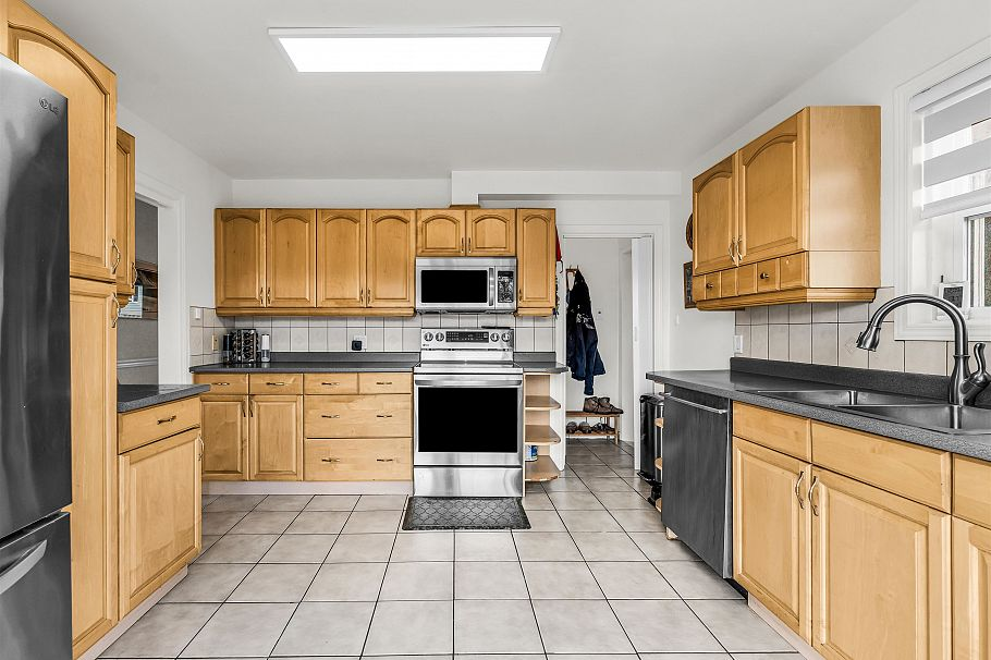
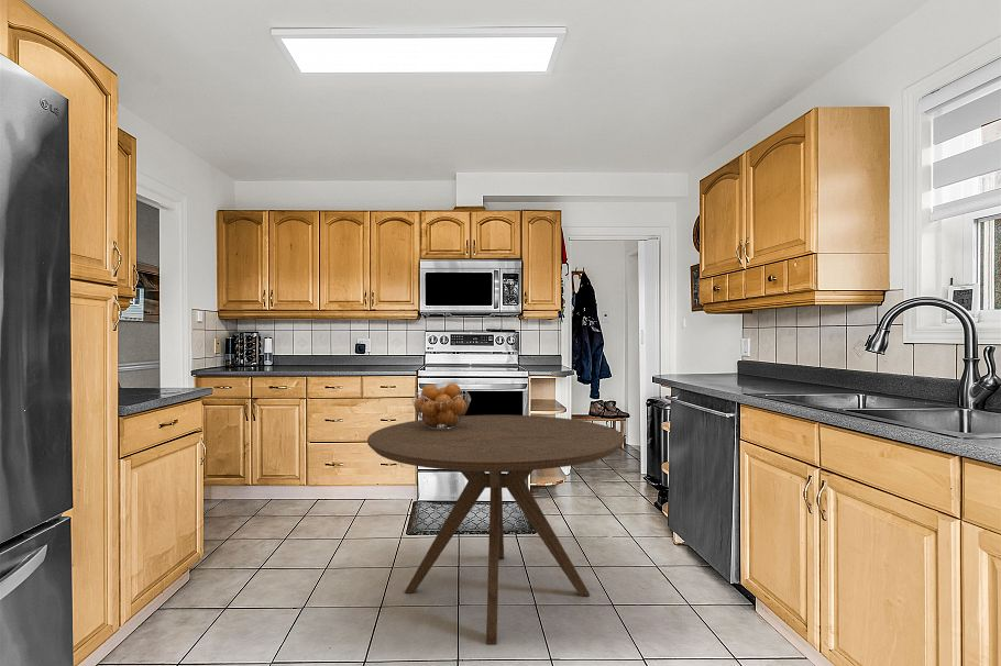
+ fruit basket [411,382,472,430]
+ dining table [366,414,625,645]
